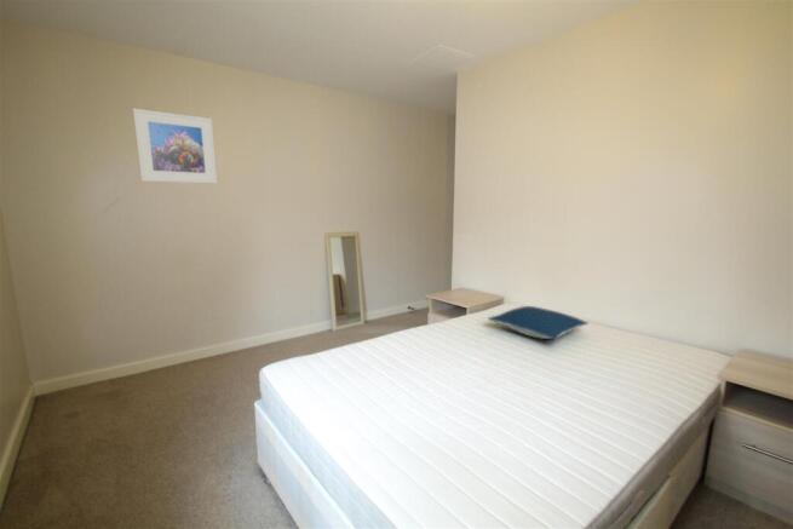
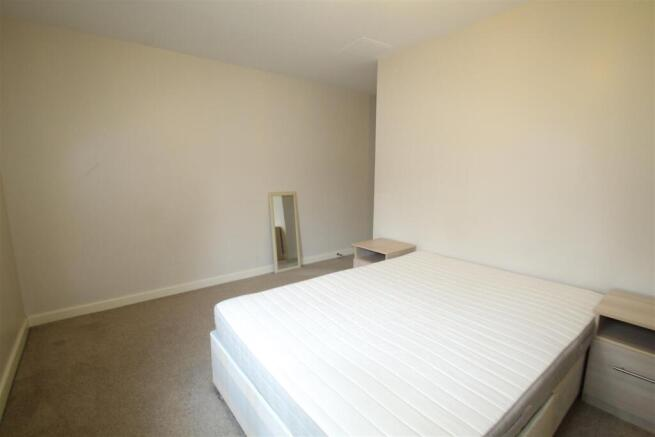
- pillow [487,305,590,341]
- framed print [132,108,218,185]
